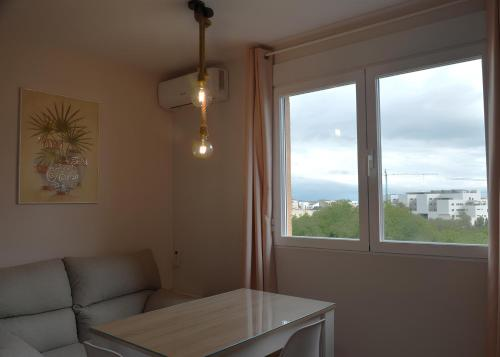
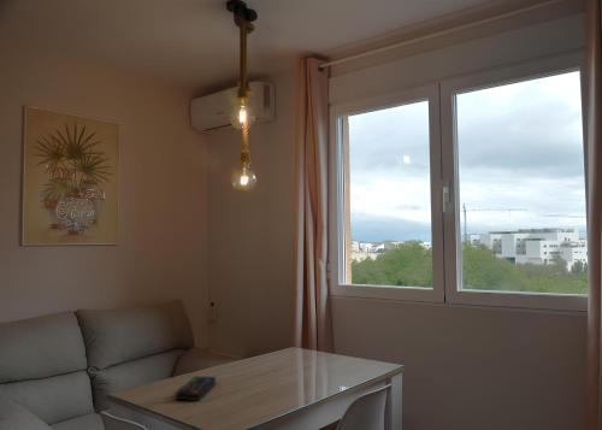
+ remote control [175,376,217,402]
